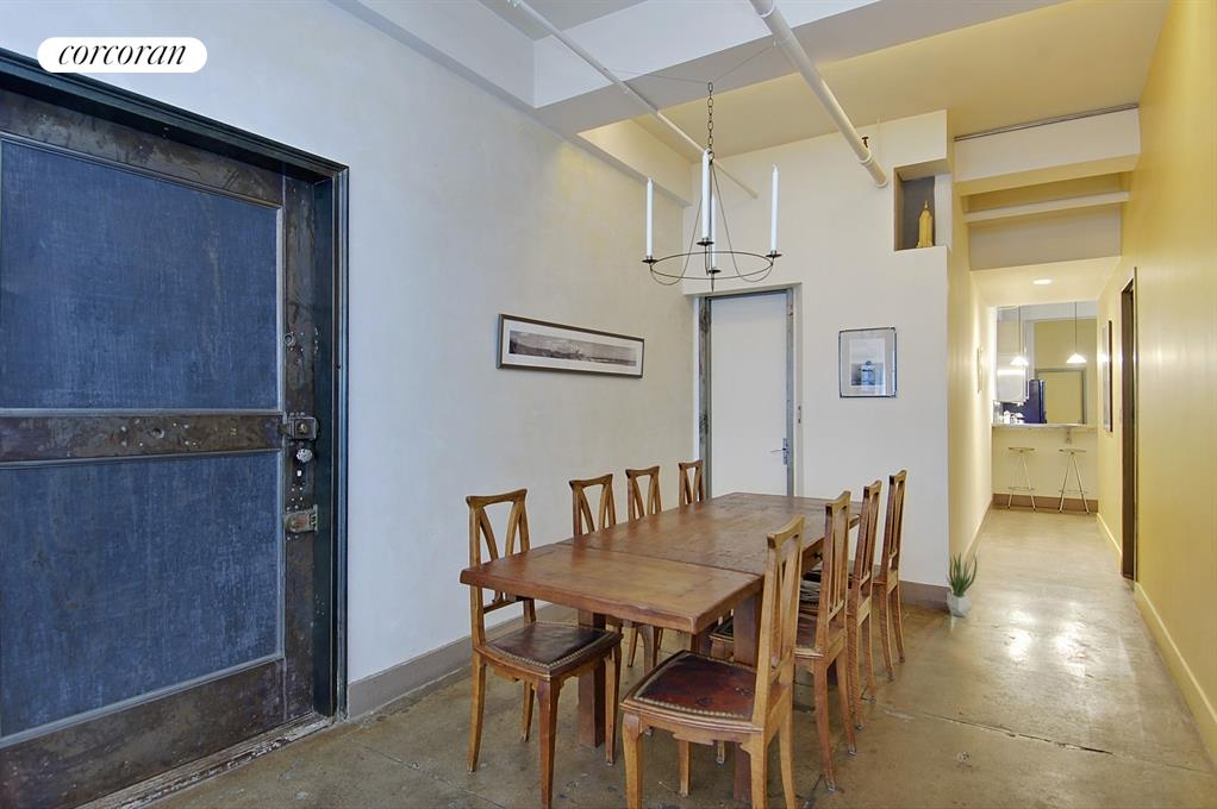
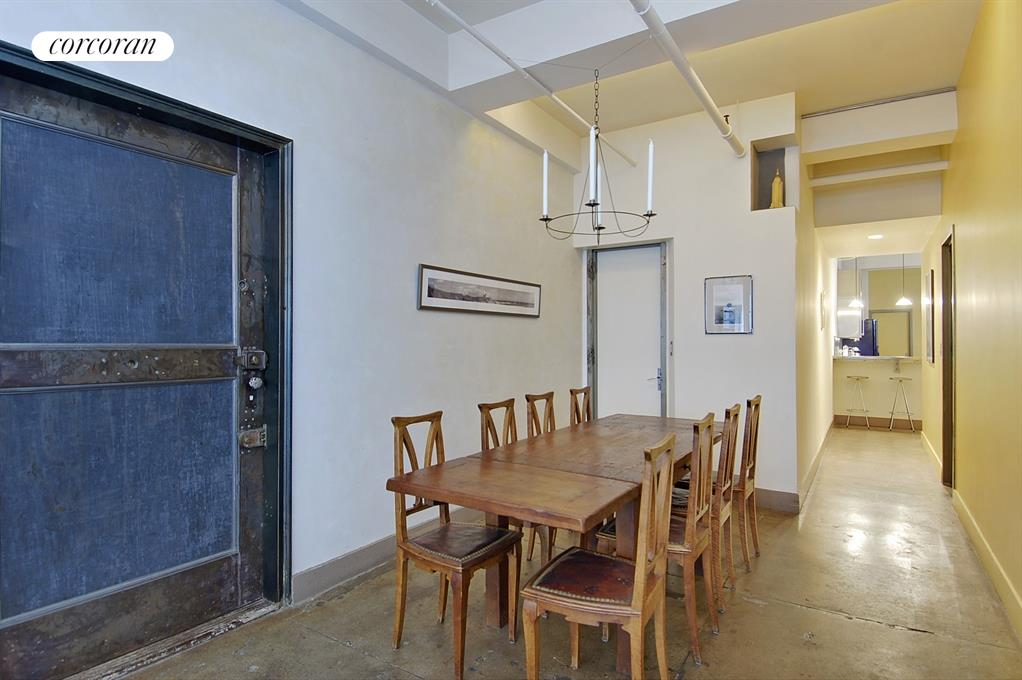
- potted plant [944,552,978,619]
